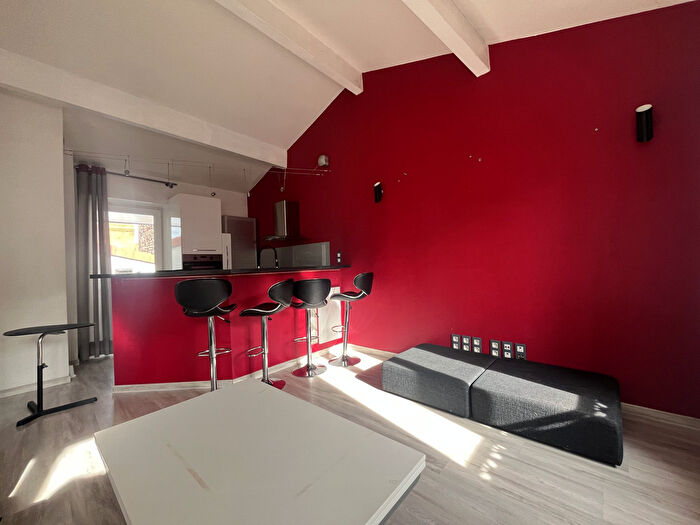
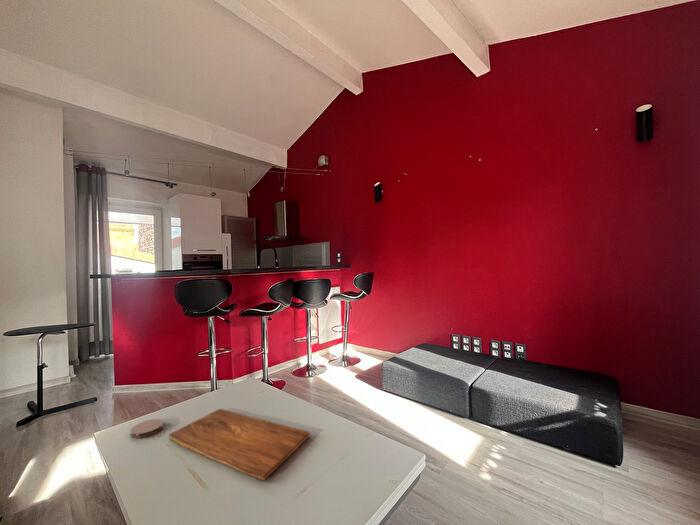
+ coaster [130,418,164,439]
+ cutting board [168,408,311,481]
